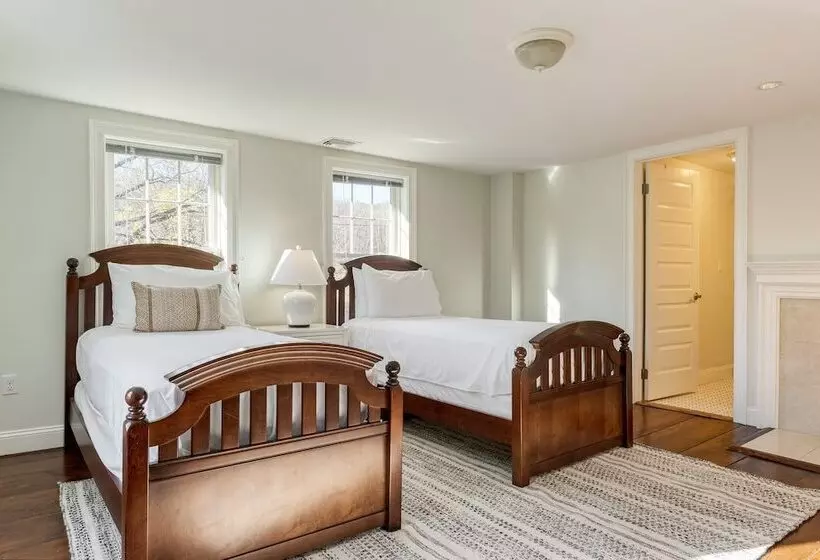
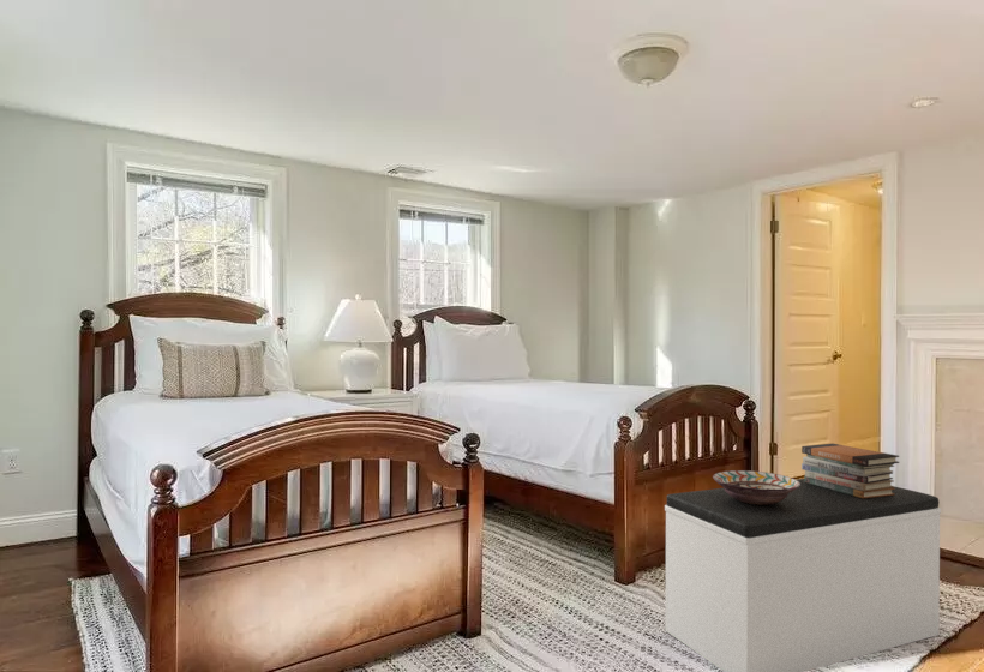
+ book stack [800,443,900,498]
+ decorative bowl [712,469,800,504]
+ bench [664,478,942,672]
